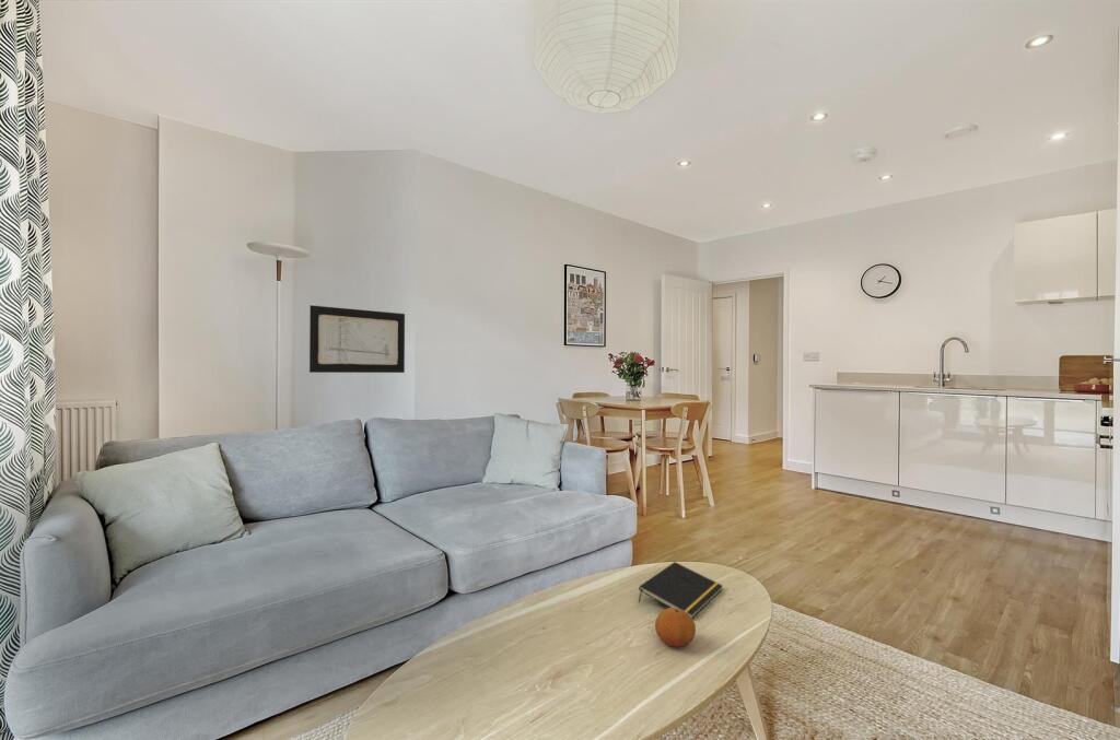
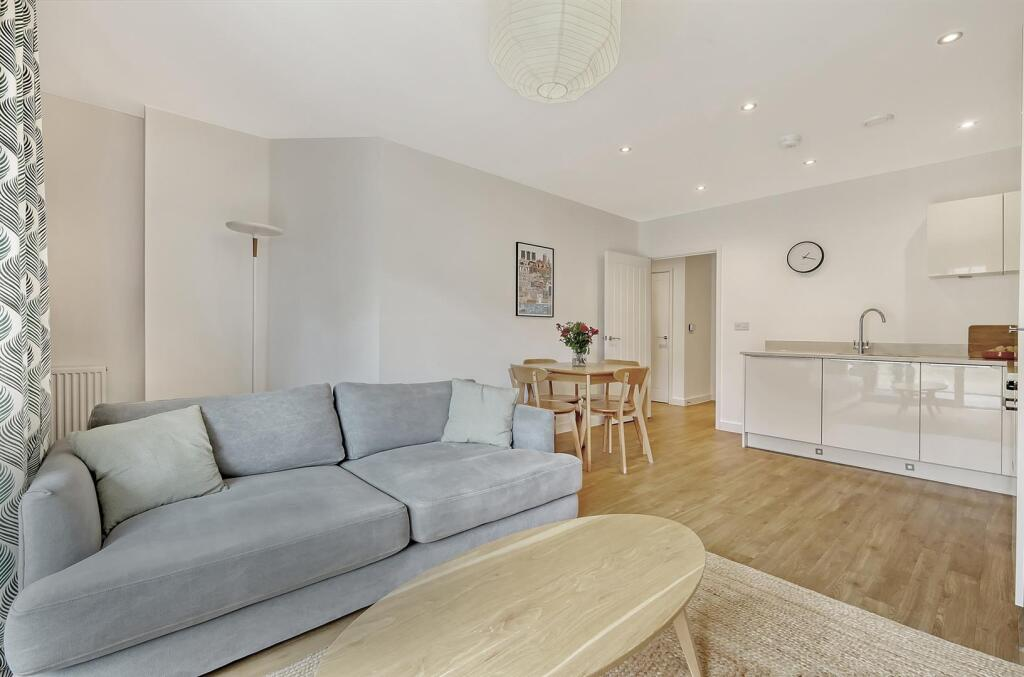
- wall art [308,304,406,374]
- fruit [654,607,697,648]
- notepad [638,561,724,619]
